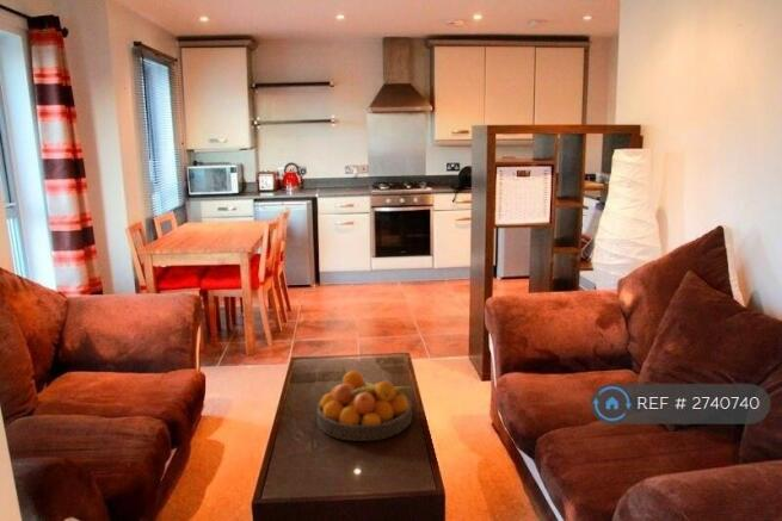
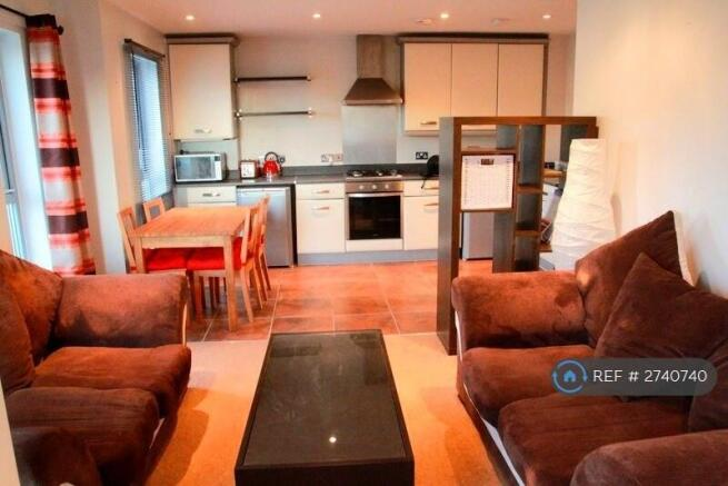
- fruit bowl [315,370,413,442]
